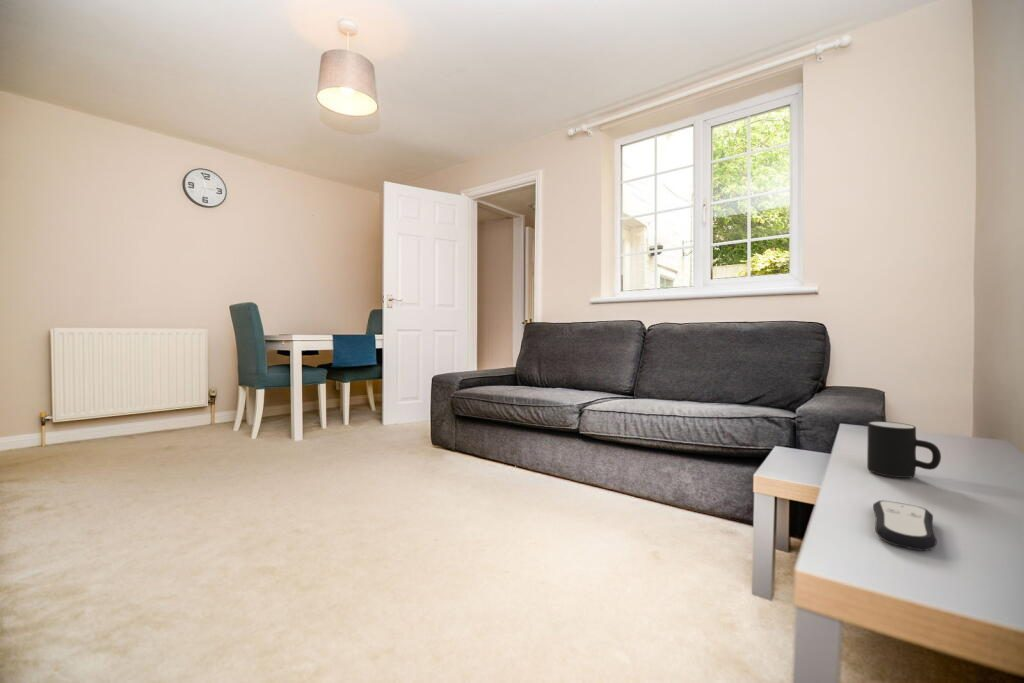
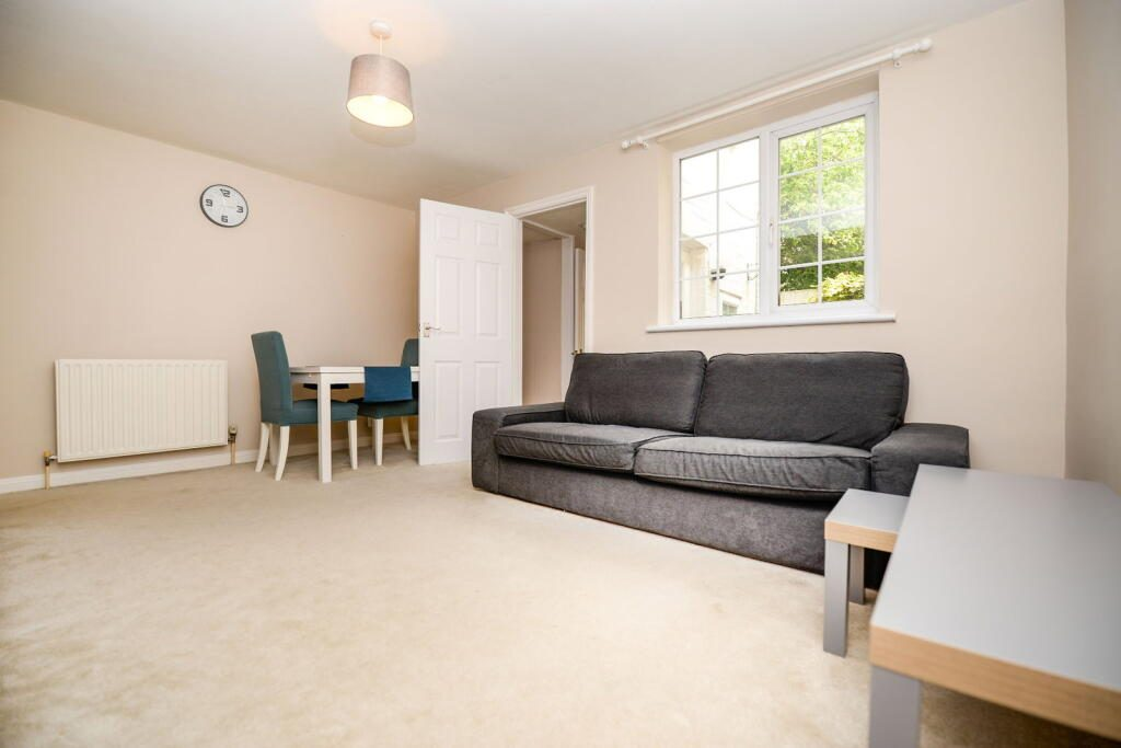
- mug [866,420,942,479]
- remote control [872,500,938,552]
